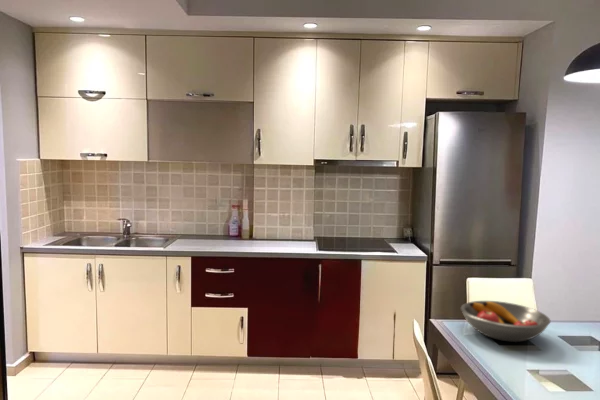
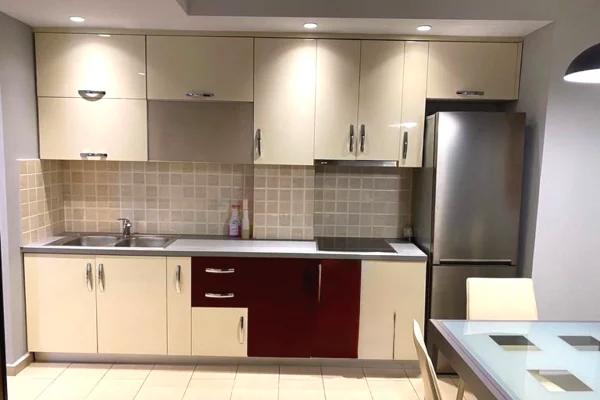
- fruit bowl [460,300,551,343]
